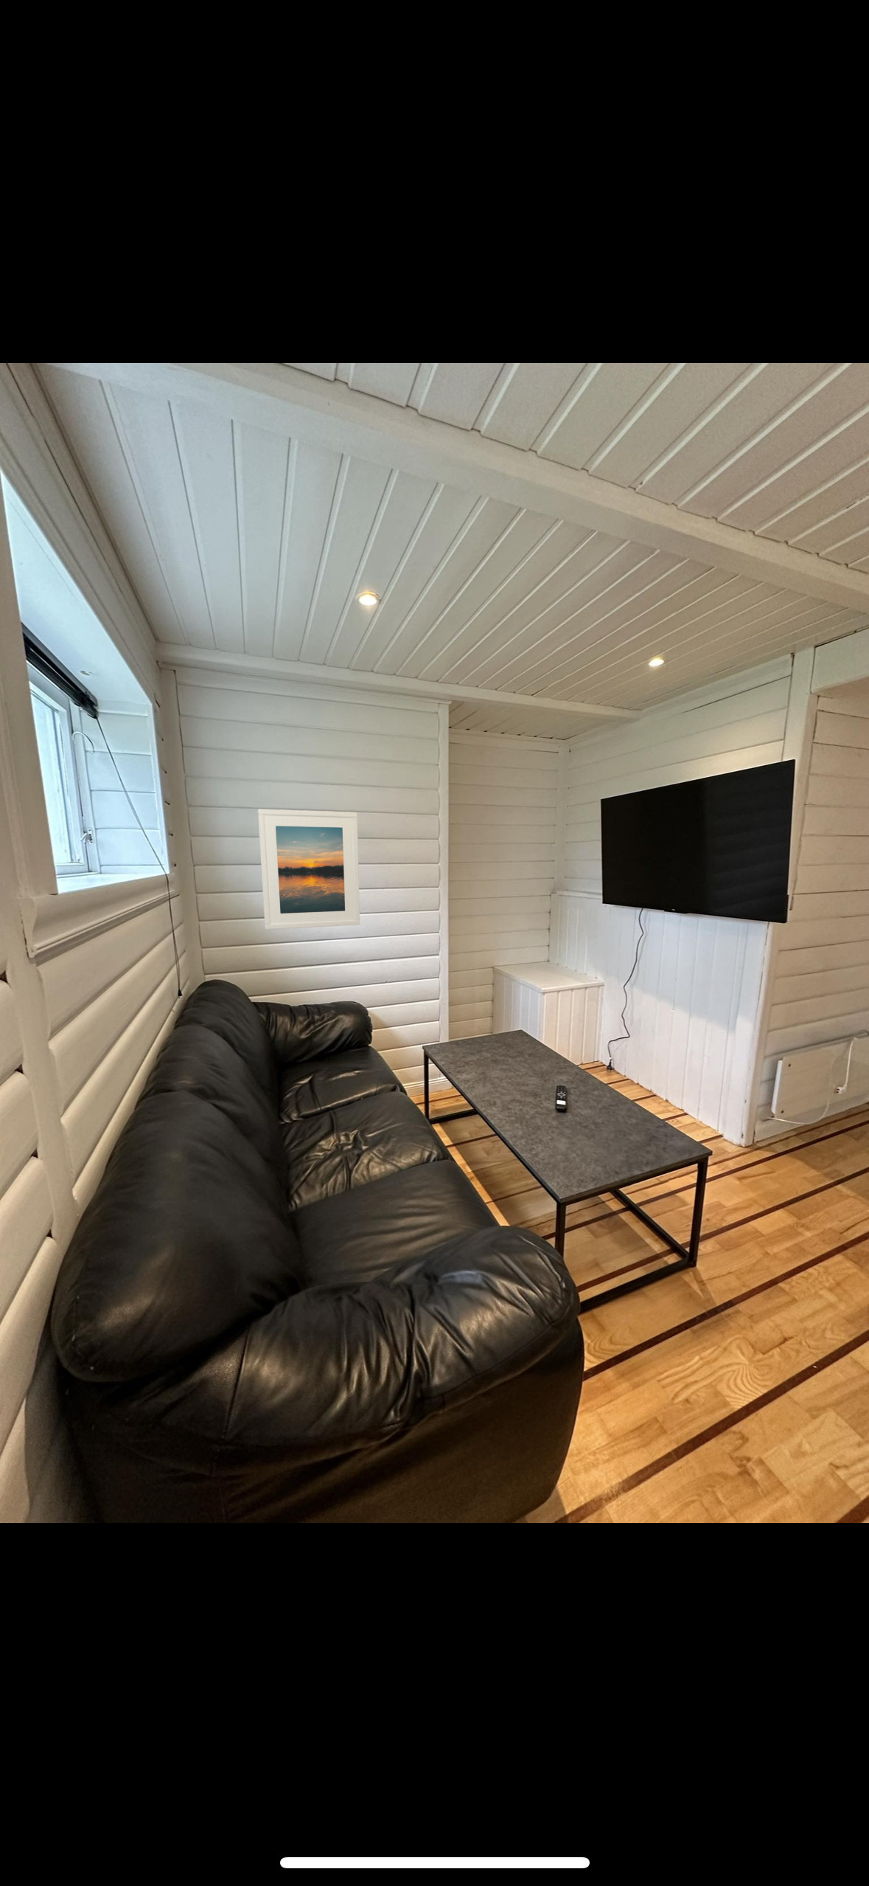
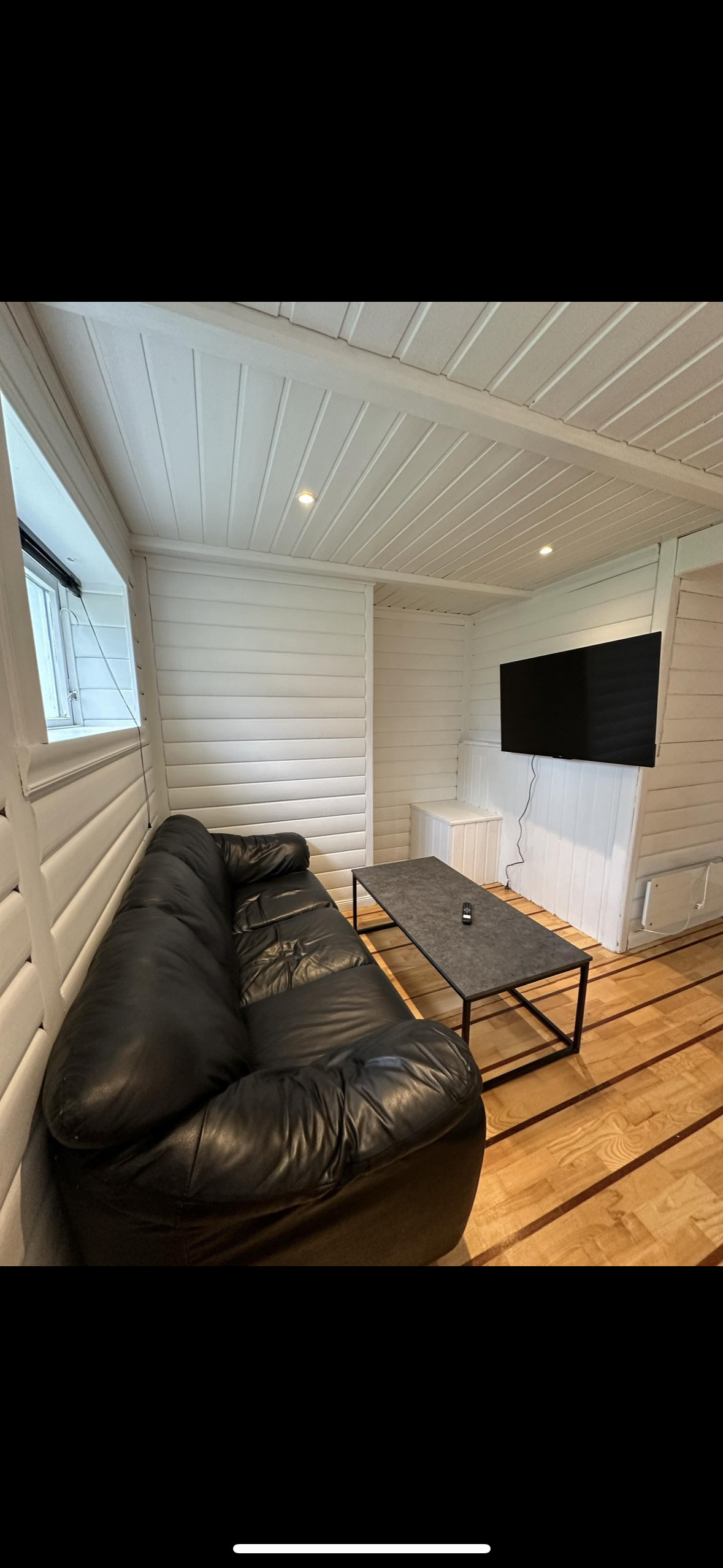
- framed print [257,808,361,931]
